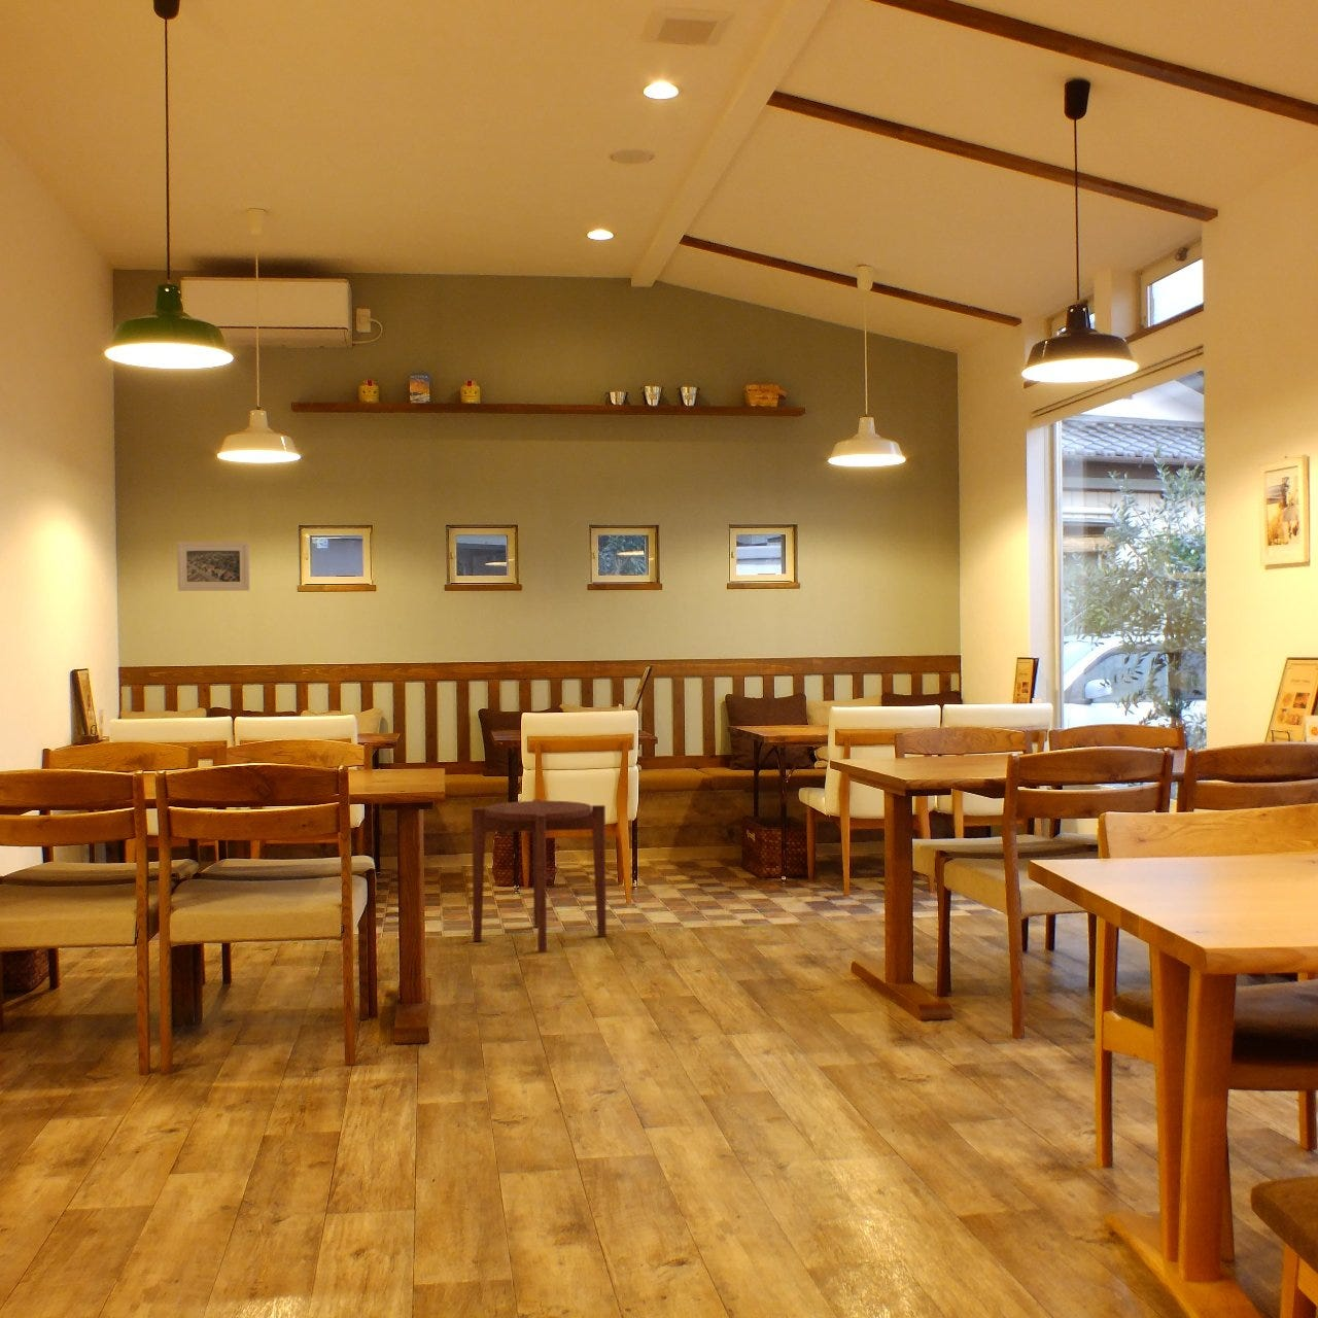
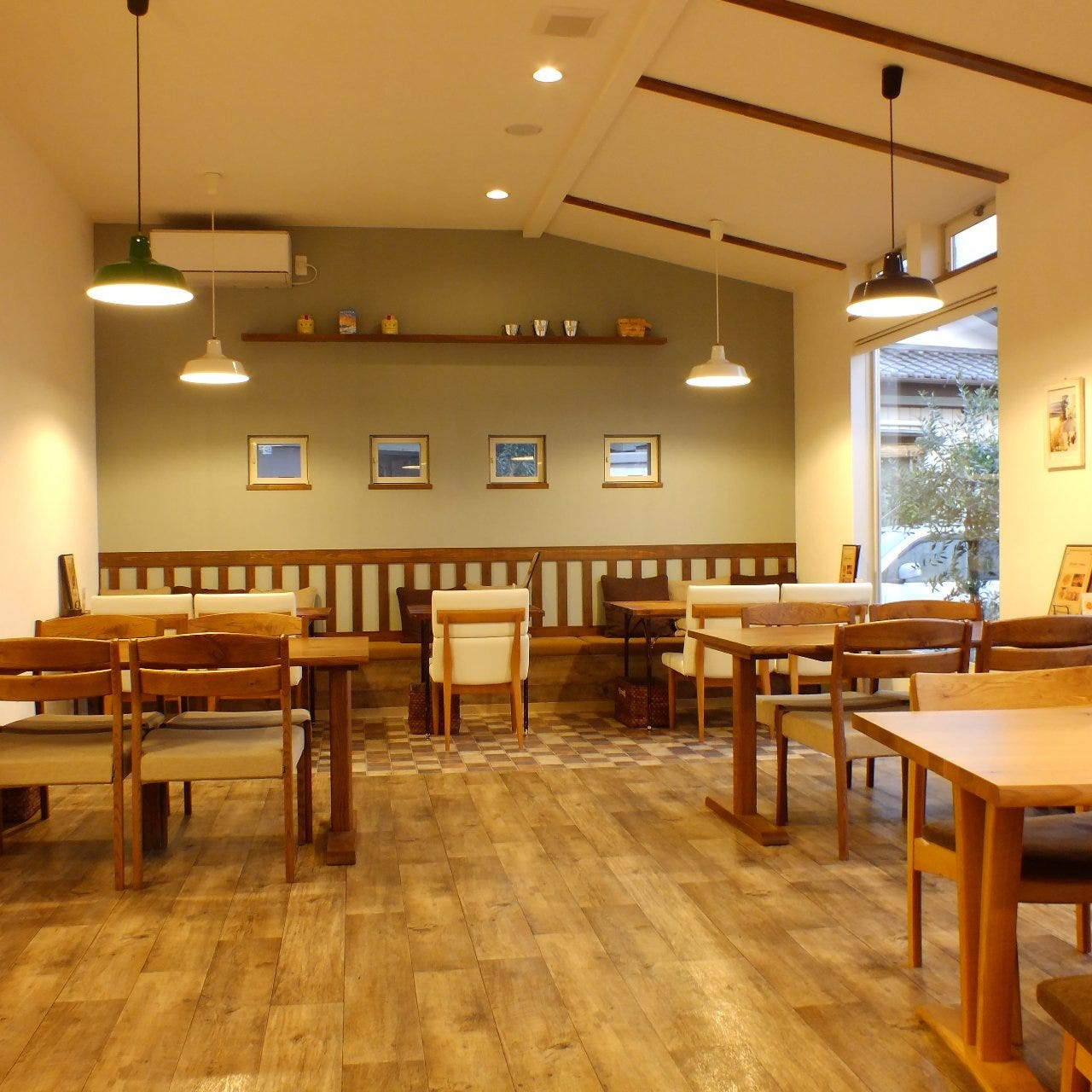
- side table [471,798,607,953]
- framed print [176,541,250,593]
